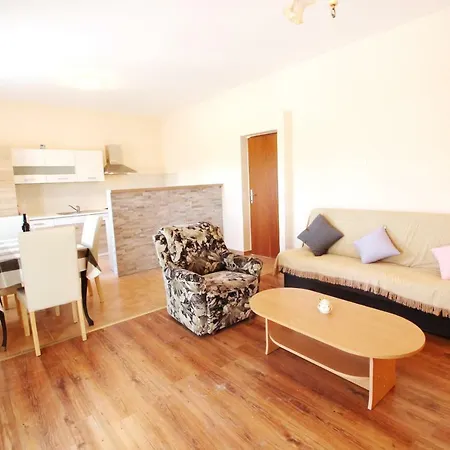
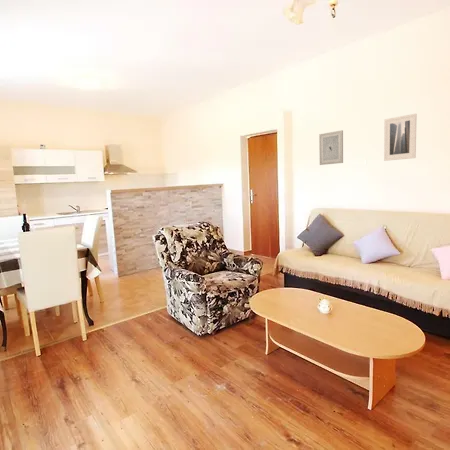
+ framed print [383,113,418,162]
+ wall art [318,129,344,166]
